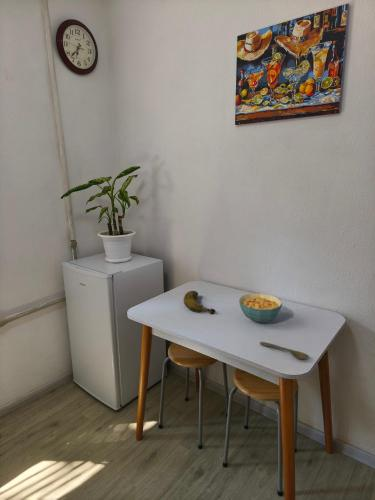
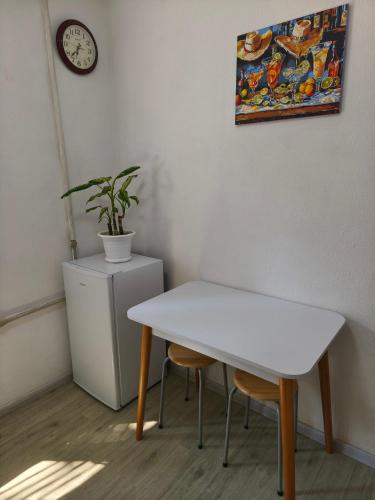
- banana [183,290,217,315]
- cereal bowl [238,292,283,324]
- spoon [259,341,309,360]
